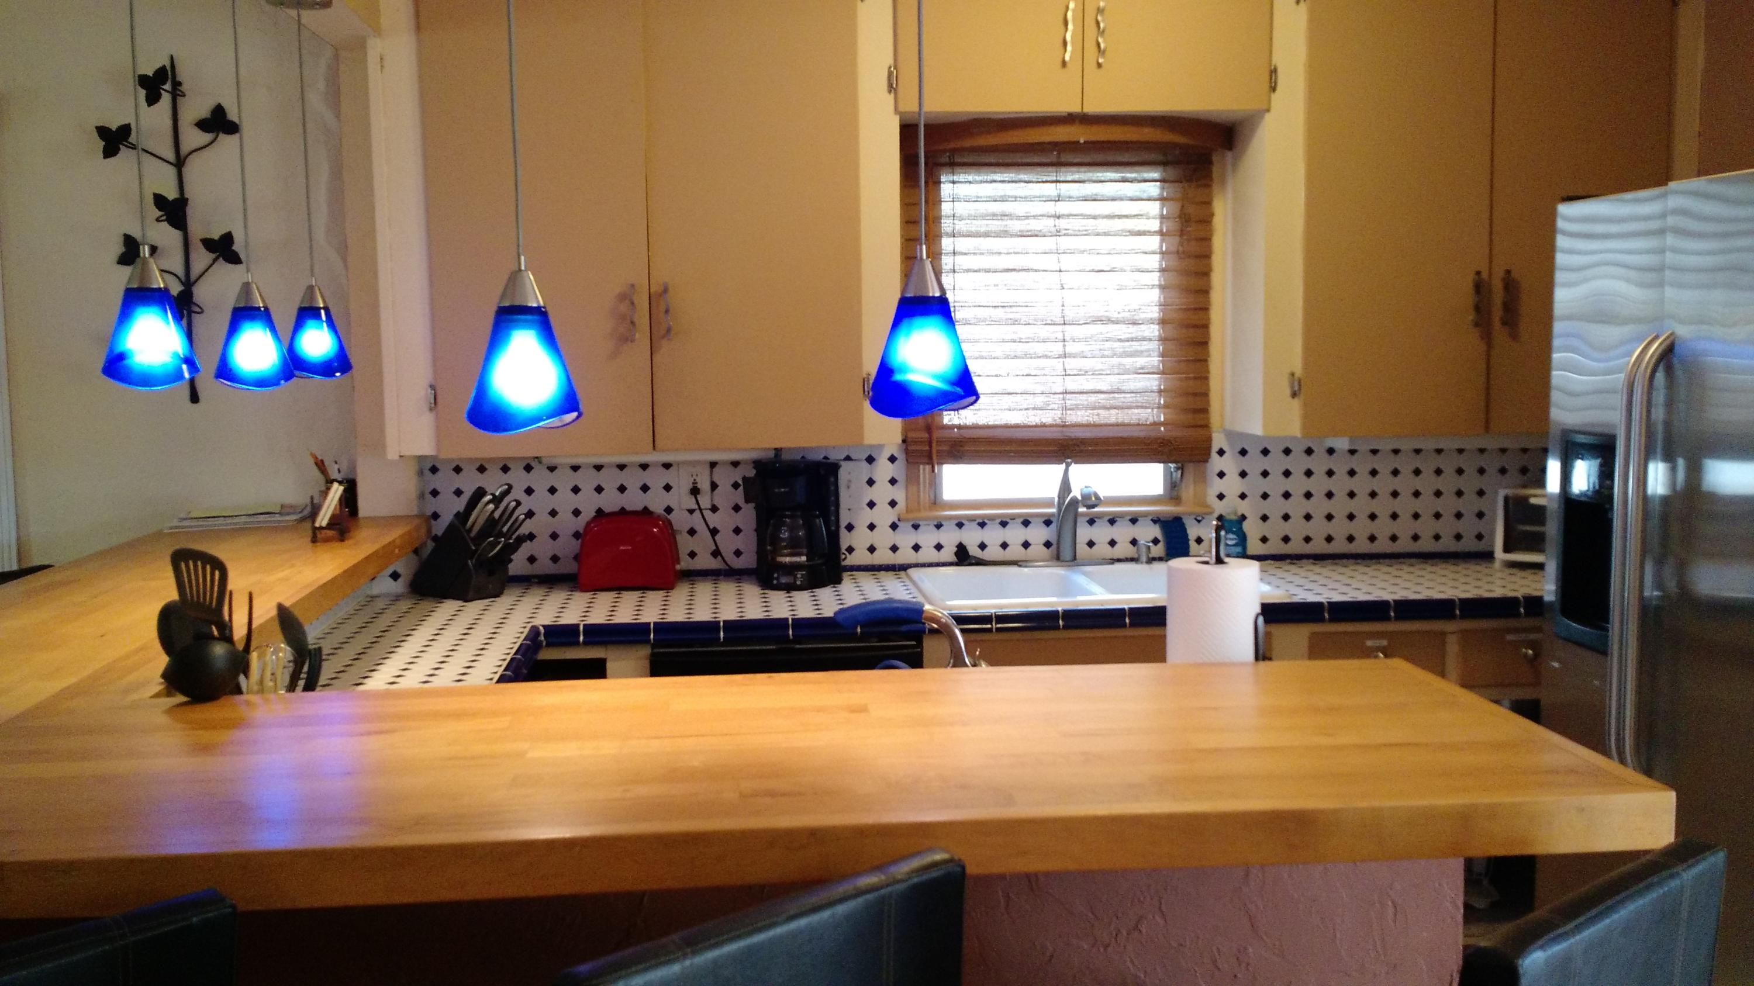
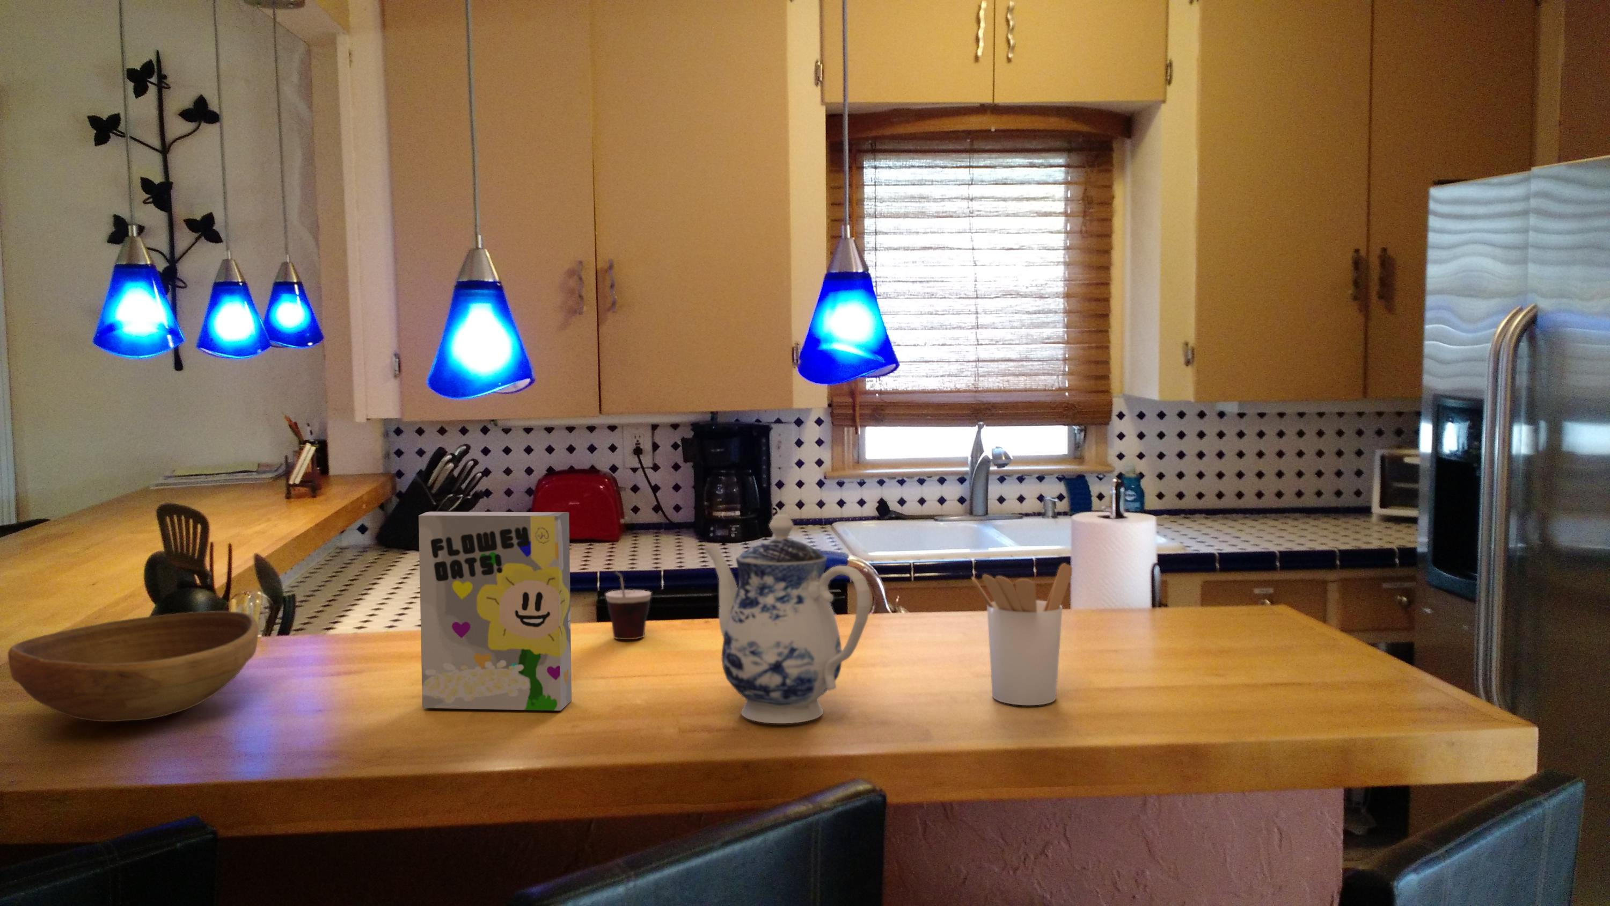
+ utensil holder [971,563,1073,706]
+ bowl [7,611,259,722]
+ cup [605,570,652,641]
+ cereal box [418,511,572,711]
+ teapot [704,514,871,723]
